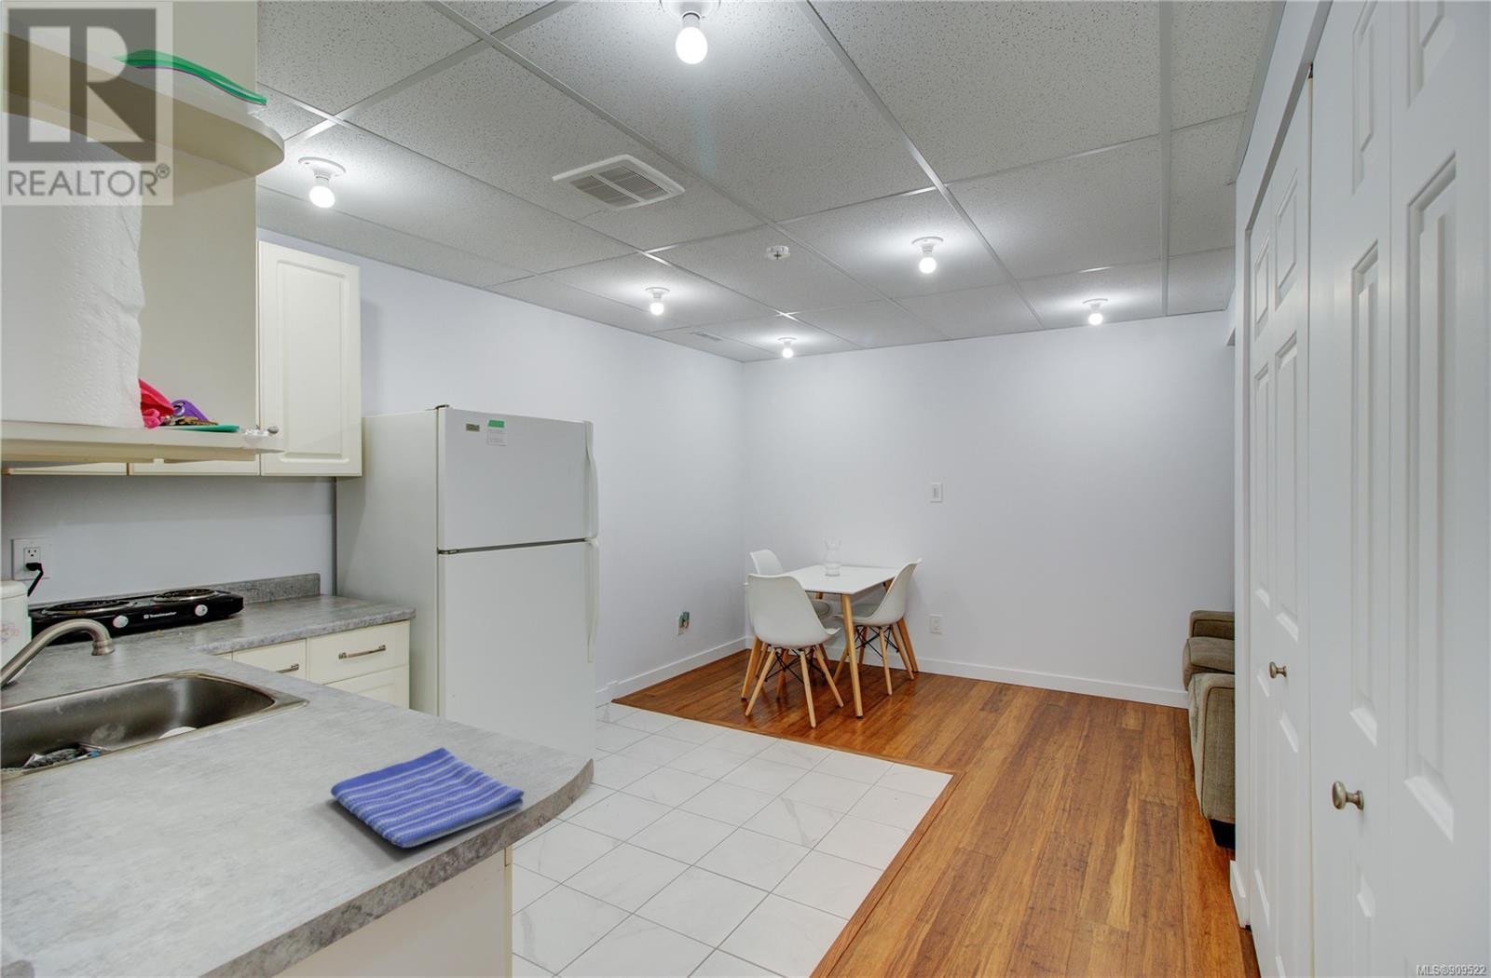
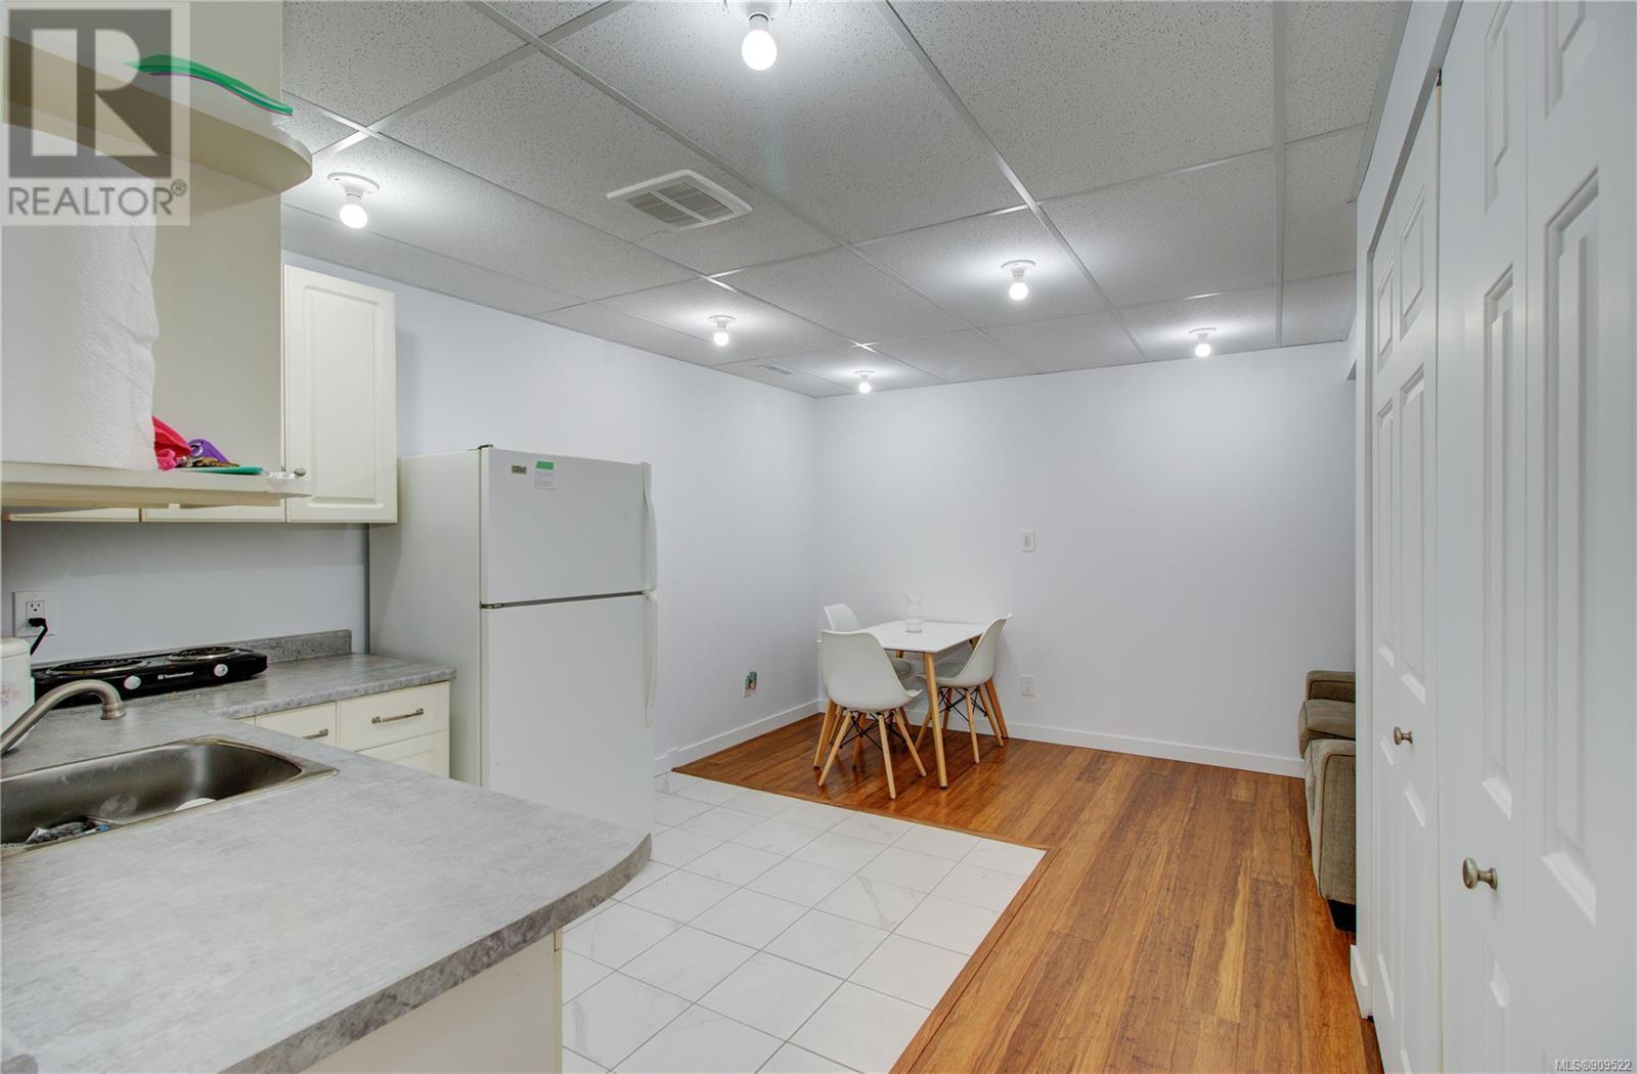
- dish towel [330,747,526,848]
- smoke detector [762,244,791,262]
